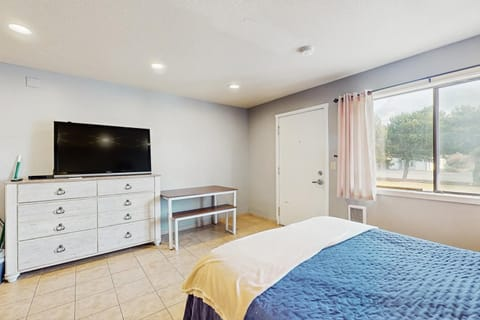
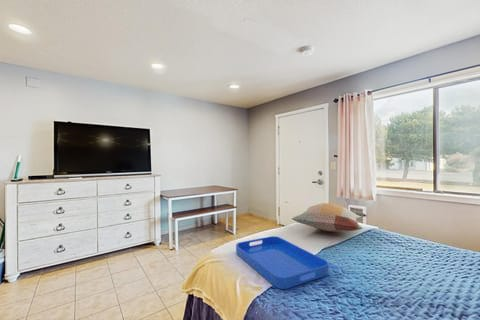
+ decorative pillow [291,202,367,232]
+ serving tray [235,235,330,290]
